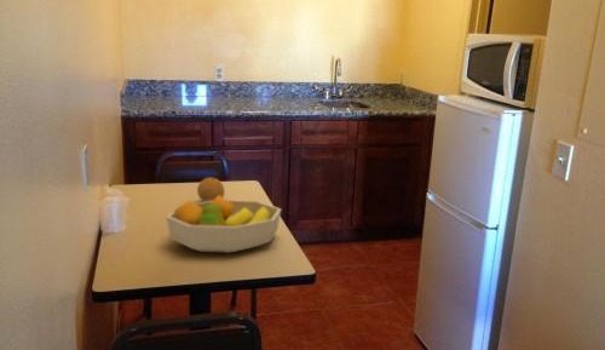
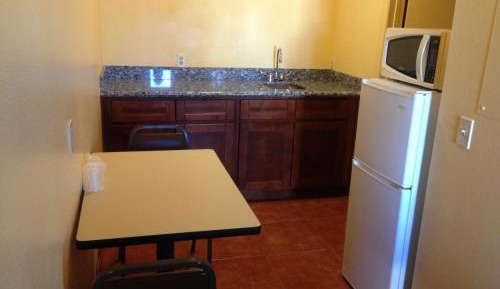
- fruit bowl [166,195,282,254]
- fruit [196,177,226,202]
